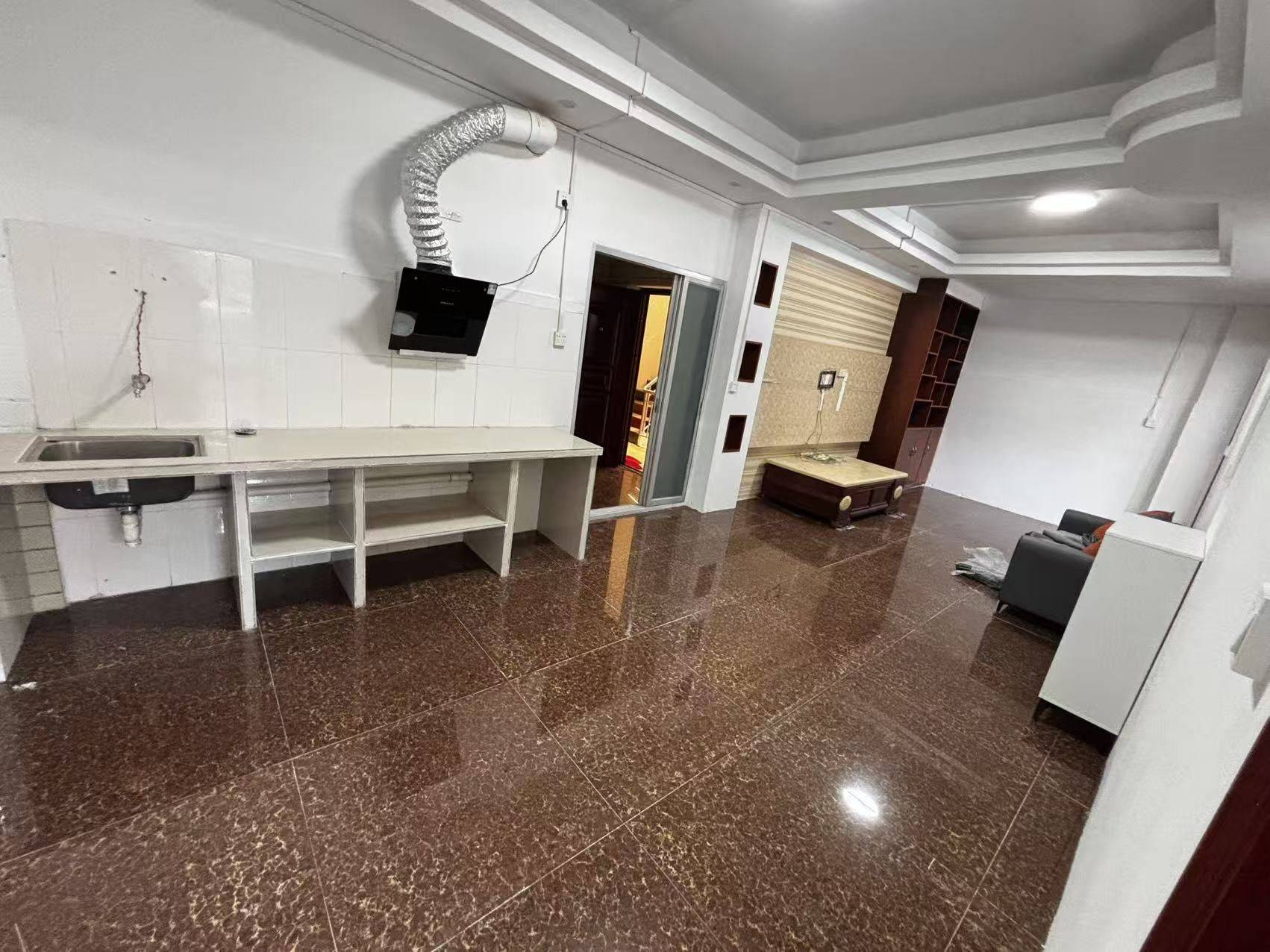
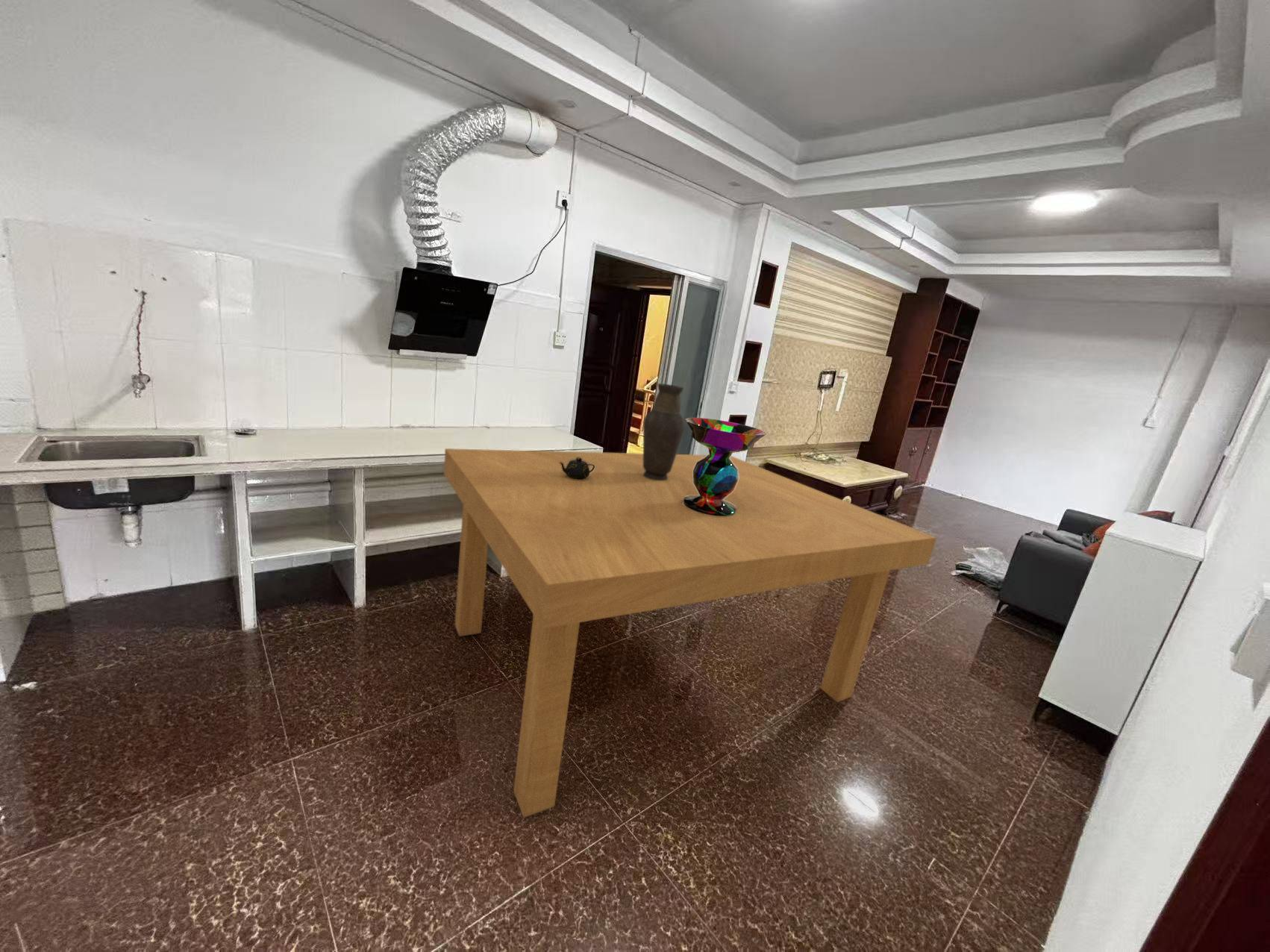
+ decorative bowl [684,417,767,516]
+ vase [642,383,686,480]
+ teapot [559,457,595,480]
+ dining table [443,448,937,818]
